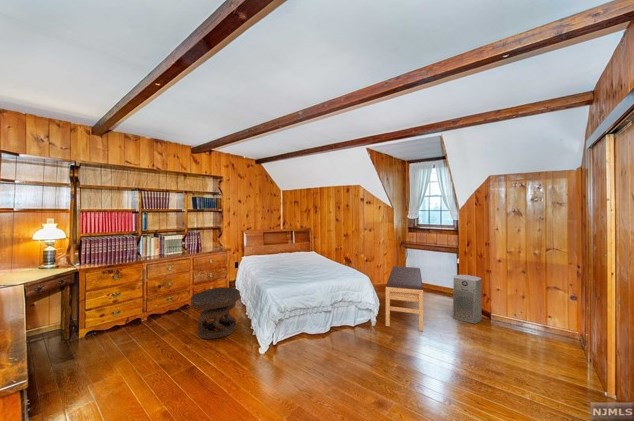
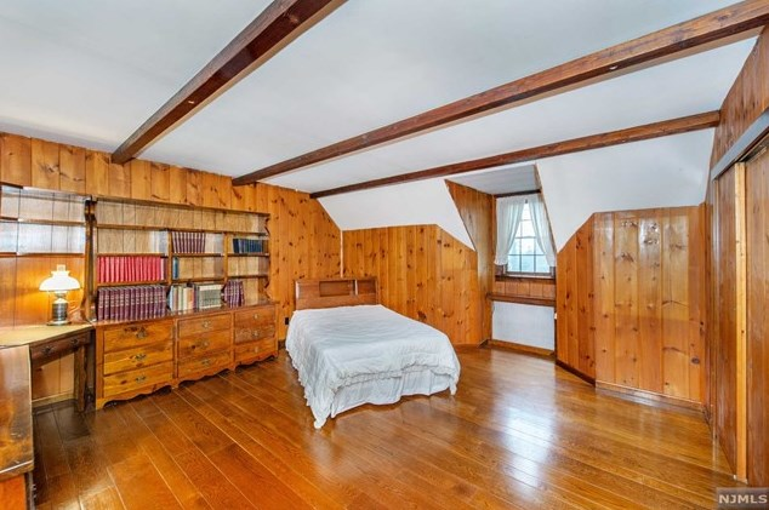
- fan [452,274,483,325]
- side table [190,286,241,340]
- bench [385,265,424,332]
